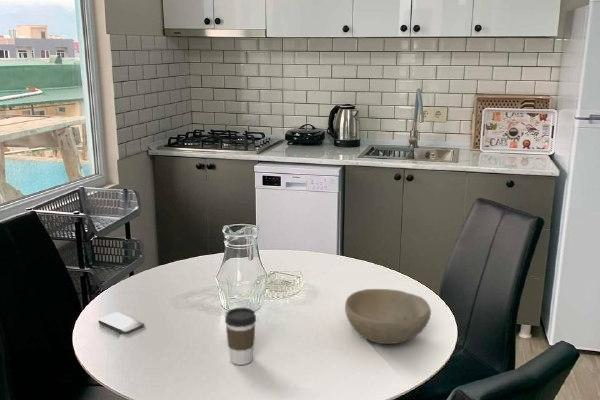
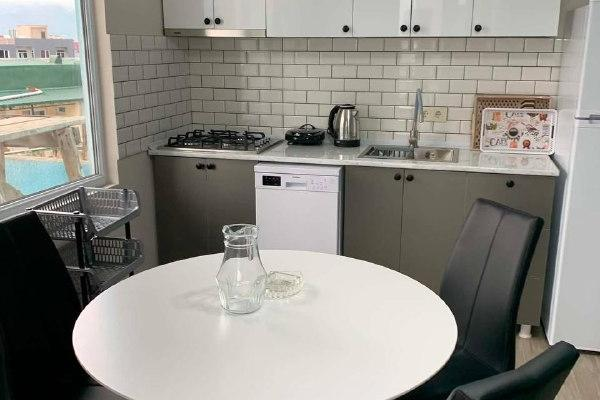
- bowl [344,288,432,345]
- coffee cup [224,307,257,366]
- smartphone [97,311,145,335]
